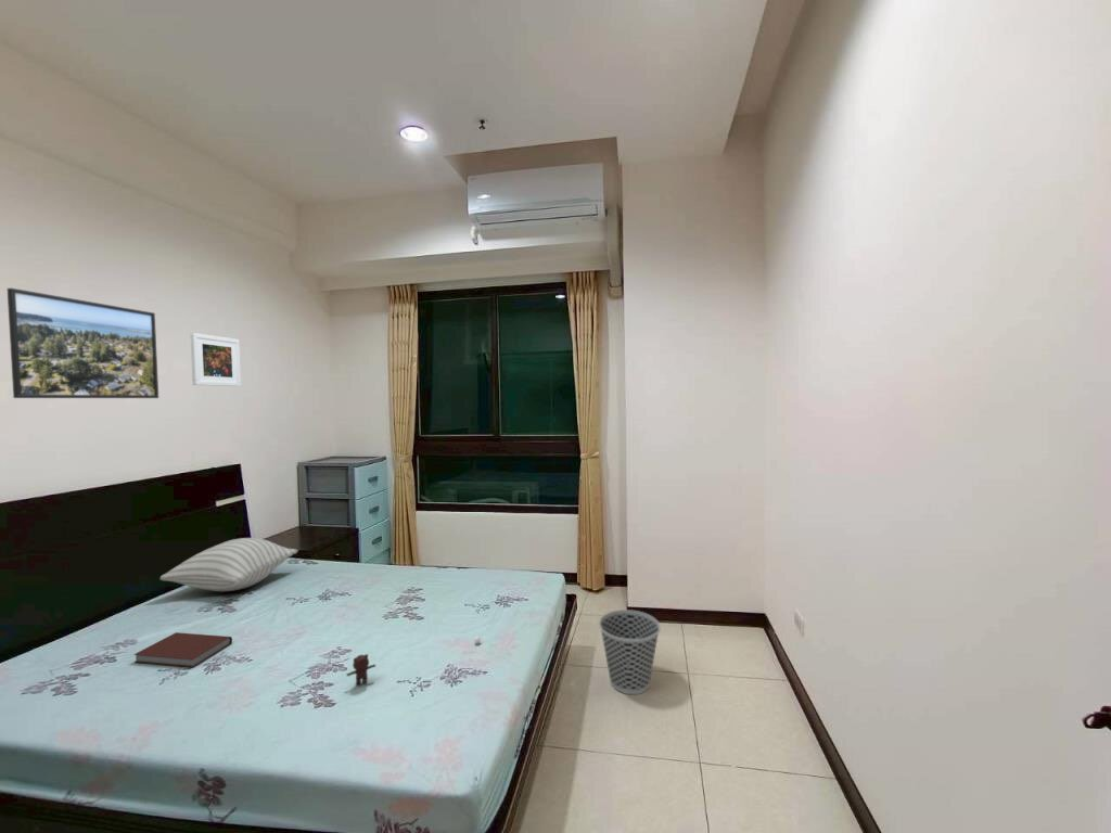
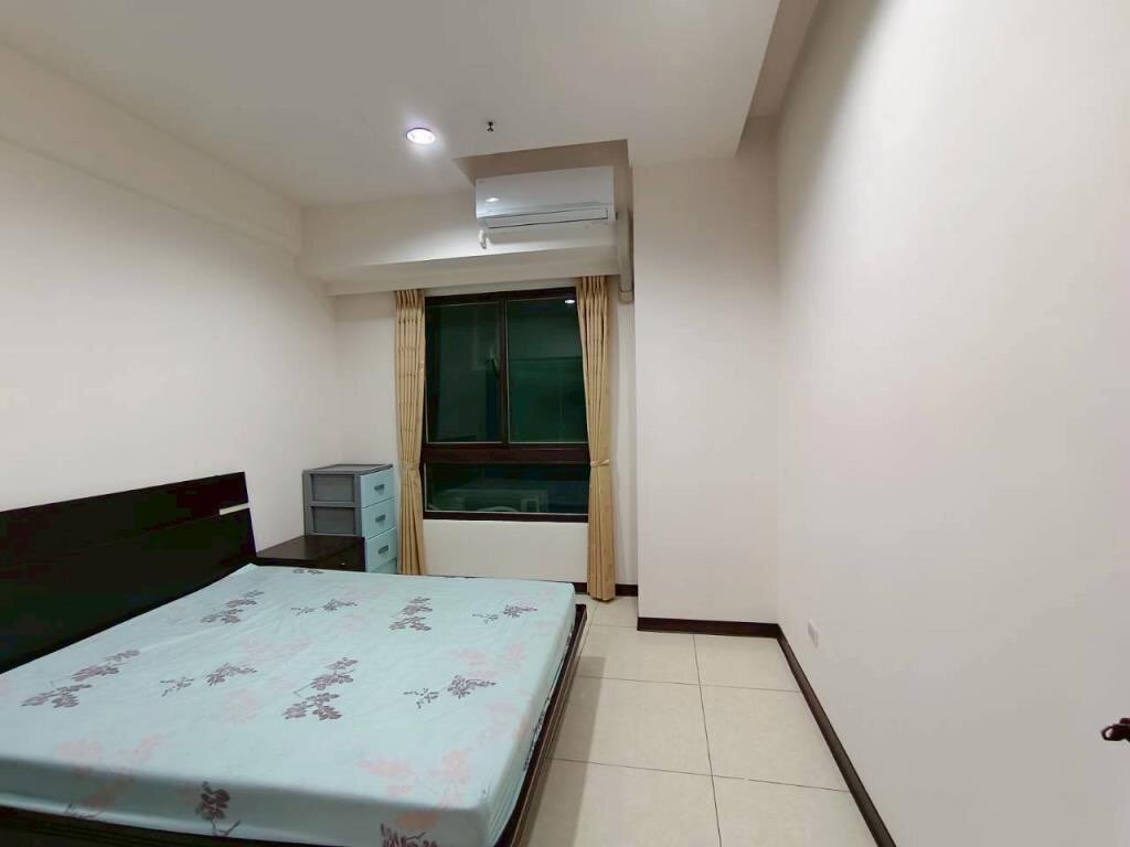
- bear [345,635,482,685]
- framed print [190,332,242,387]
- book [133,631,233,668]
- pillow [158,537,299,592]
- wastebasket [598,608,661,695]
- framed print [7,287,159,399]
